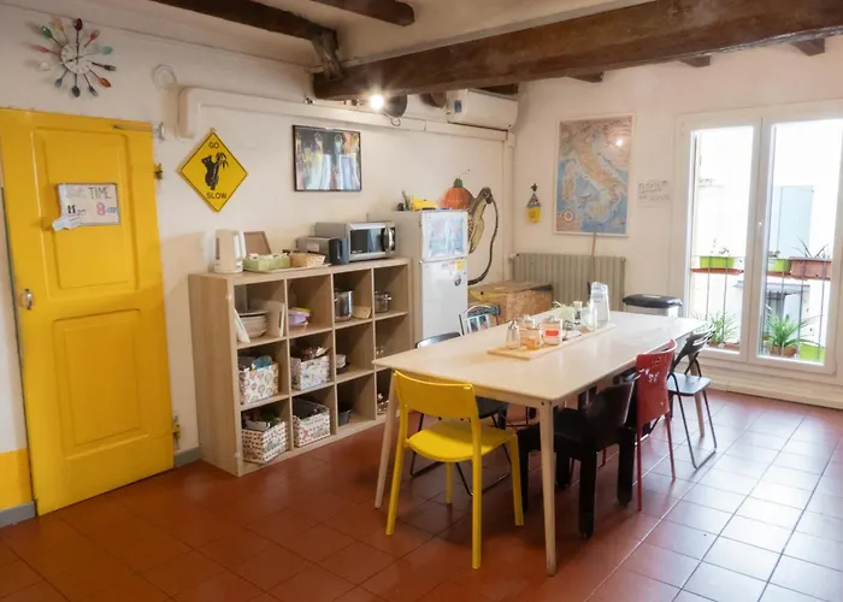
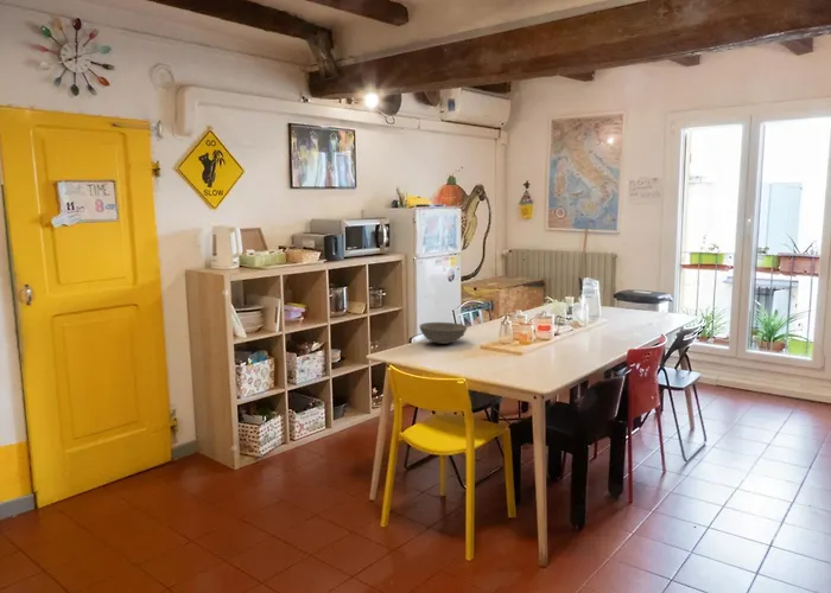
+ bowl [419,321,468,345]
